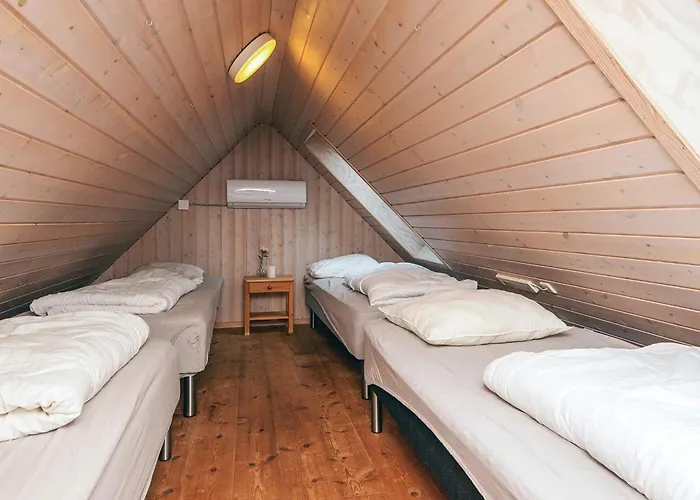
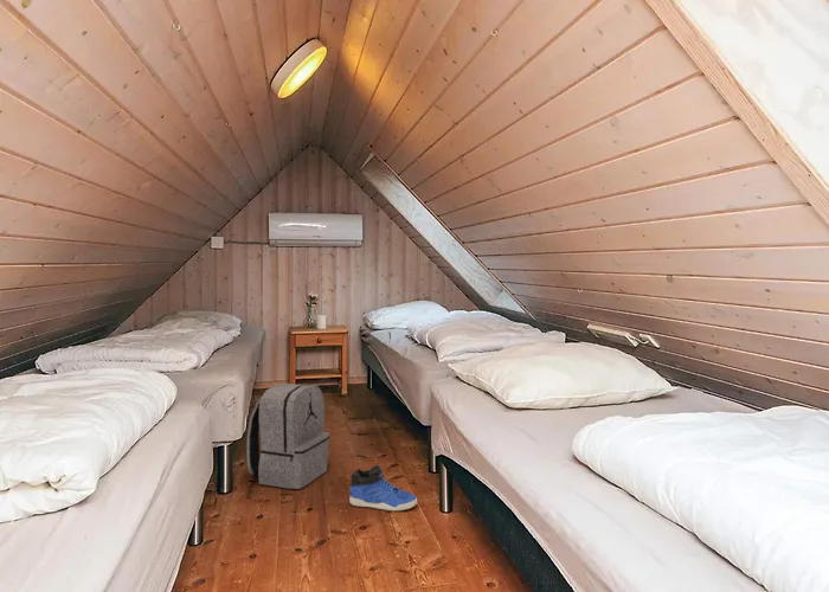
+ sneaker [348,464,418,511]
+ backpack [245,382,330,490]
